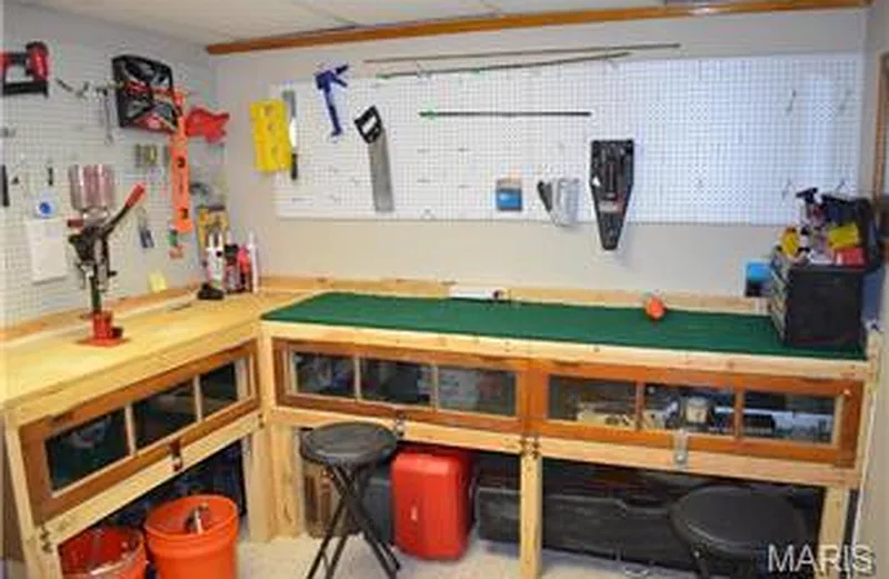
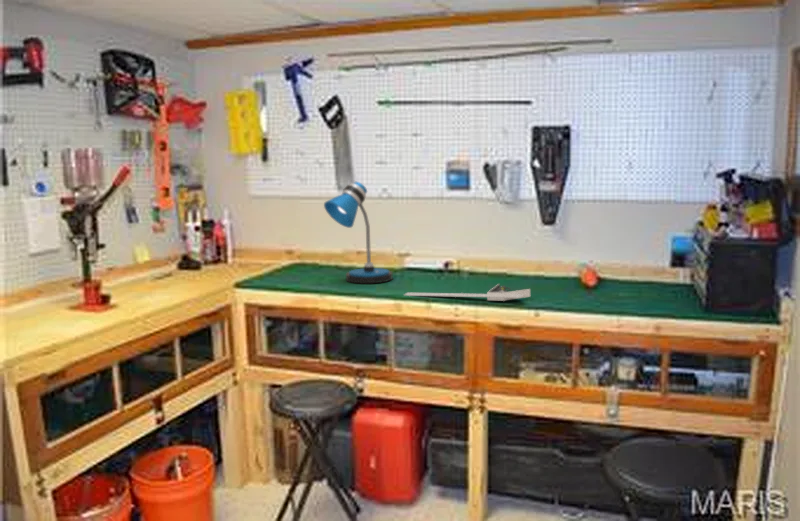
+ desk lamp [323,181,393,284]
+ combination square [403,283,531,302]
